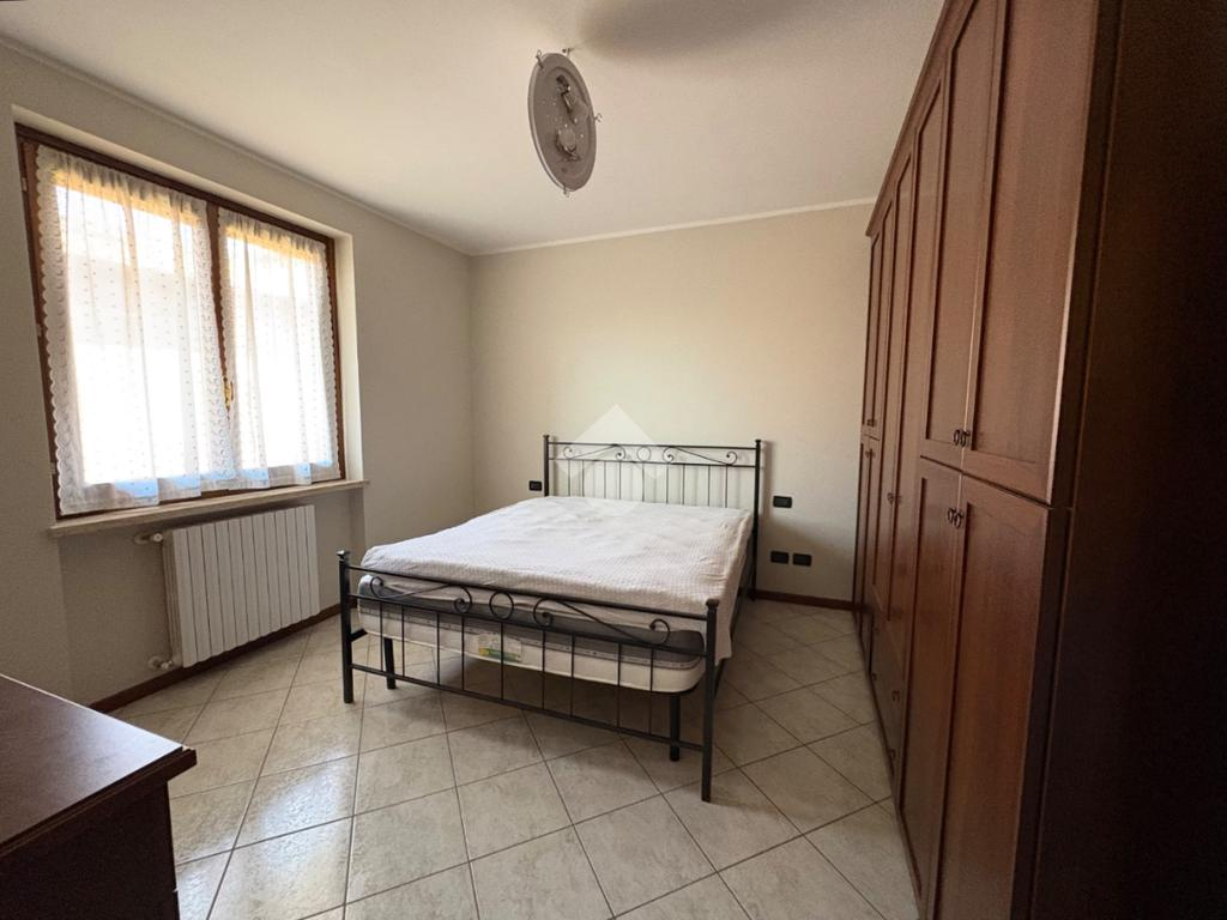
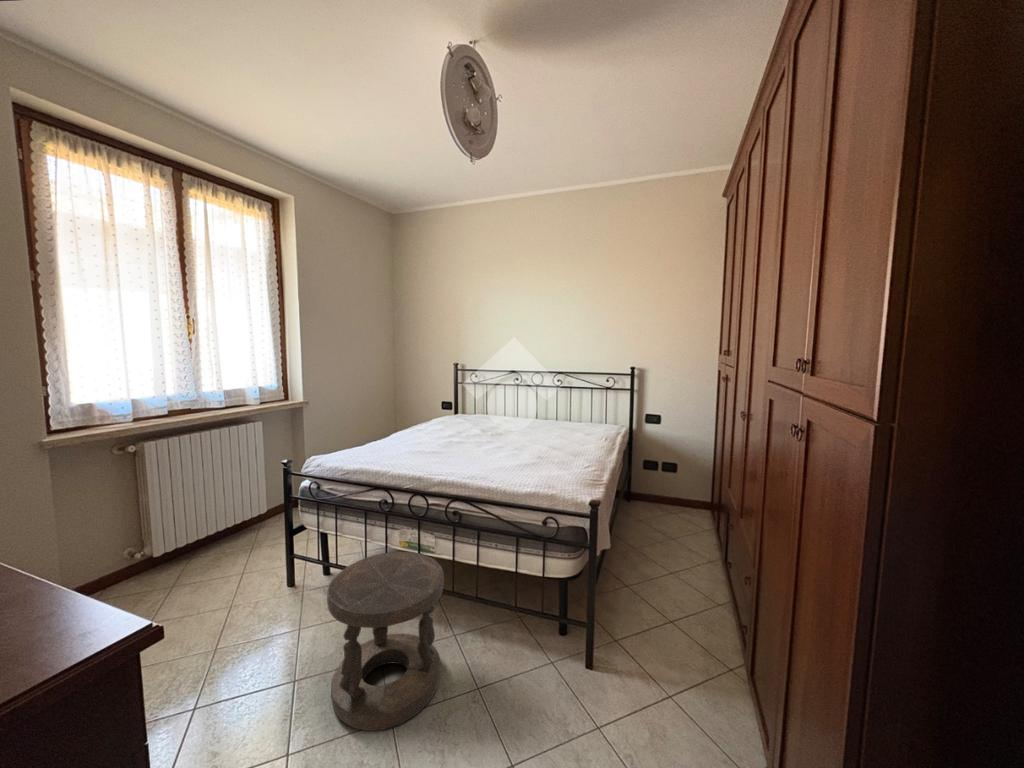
+ stool [326,551,445,732]
